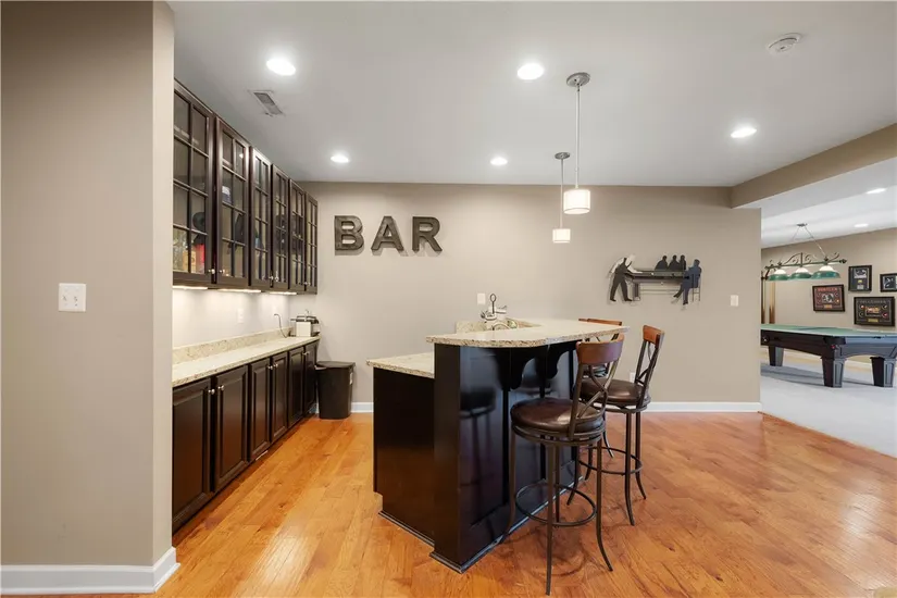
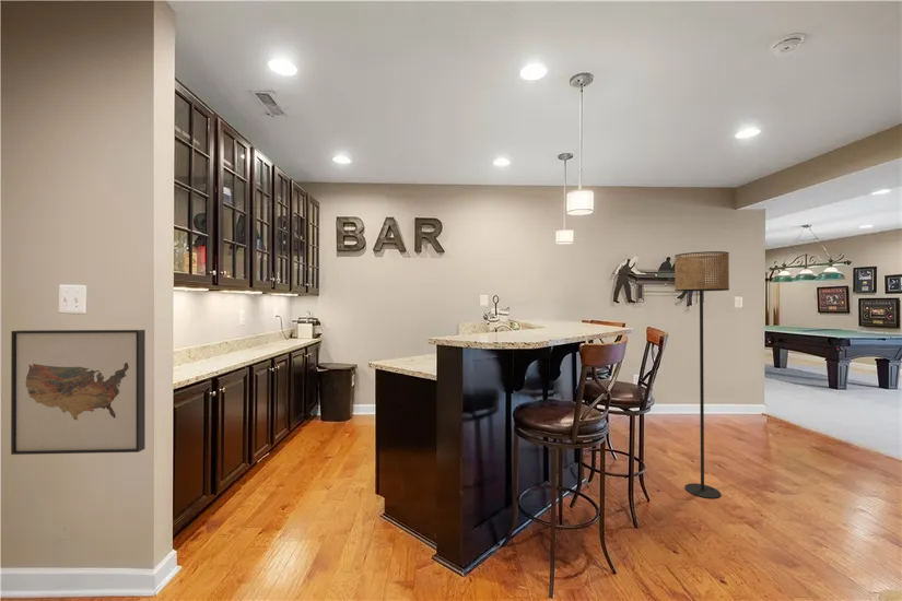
+ floor lamp [673,250,730,499]
+ wall art [10,329,147,456]
